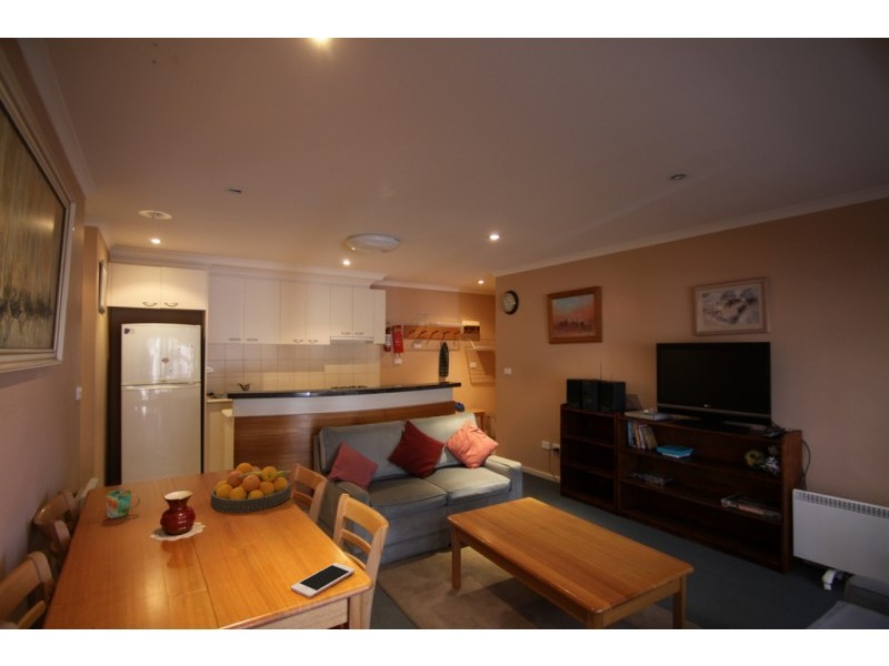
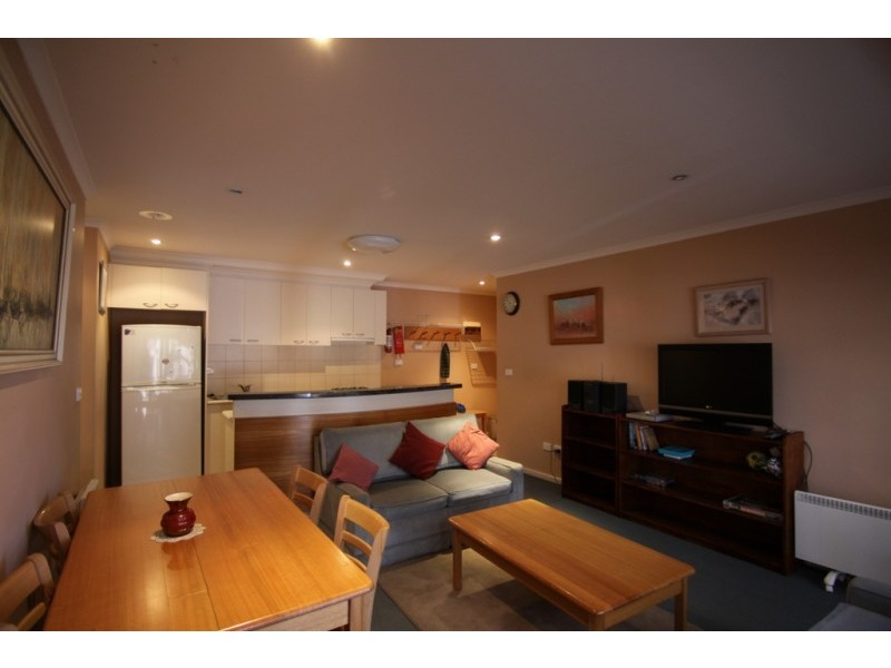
- cell phone [290,562,356,599]
- fruit bowl [210,462,292,514]
- mug [104,488,141,519]
